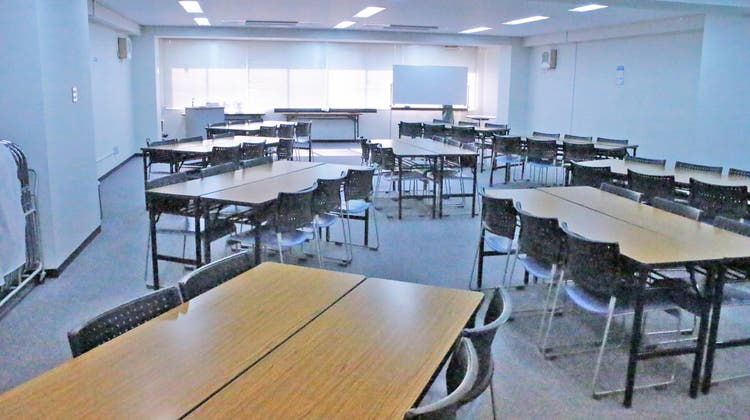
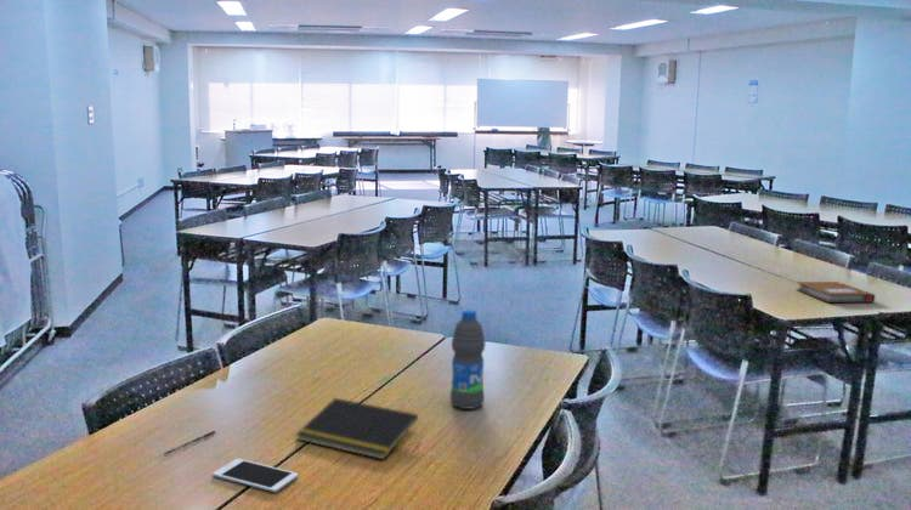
+ notepad [294,397,419,461]
+ pen [163,430,216,457]
+ water bottle [449,308,487,410]
+ cell phone [211,458,300,493]
+ notebook [796,280,877,304]
